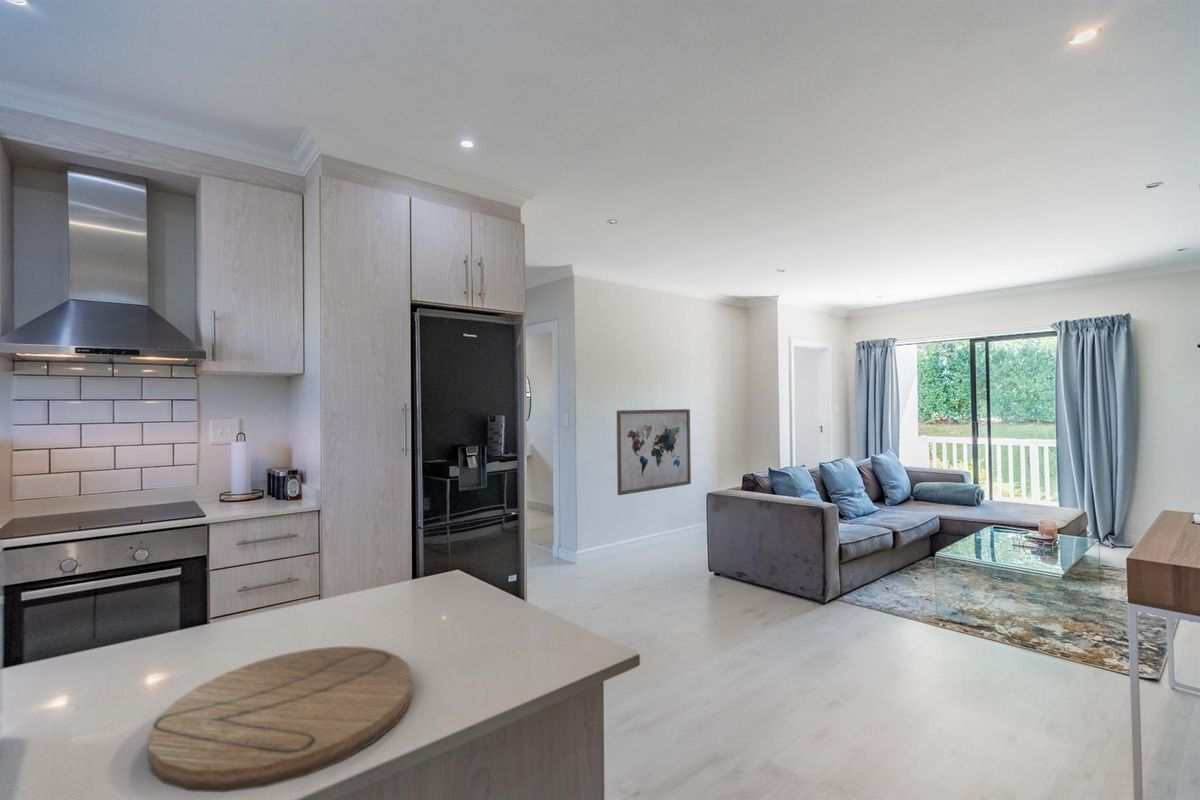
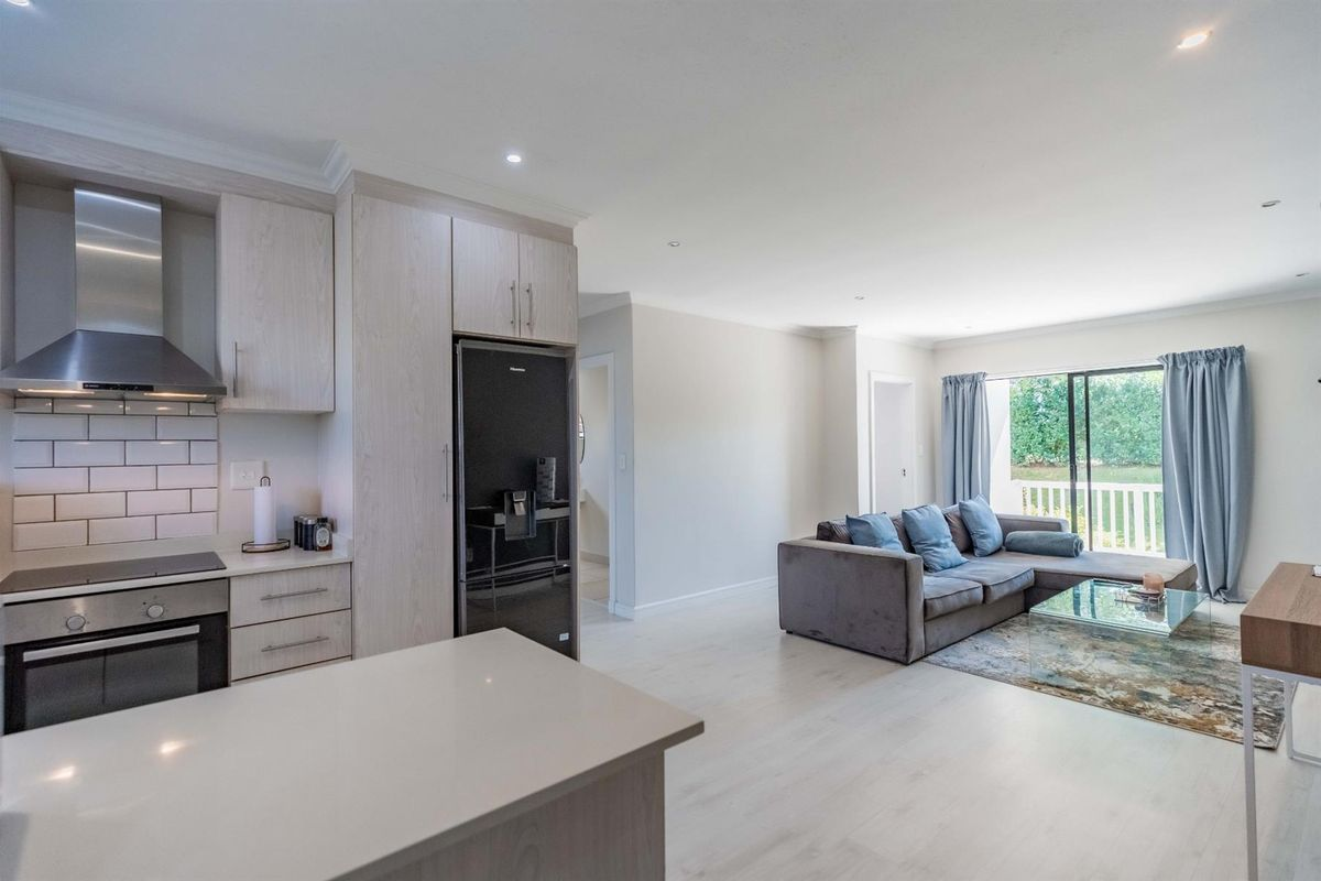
- cutting board [147,645,413,793]
- wall art [616,408,692,496]
